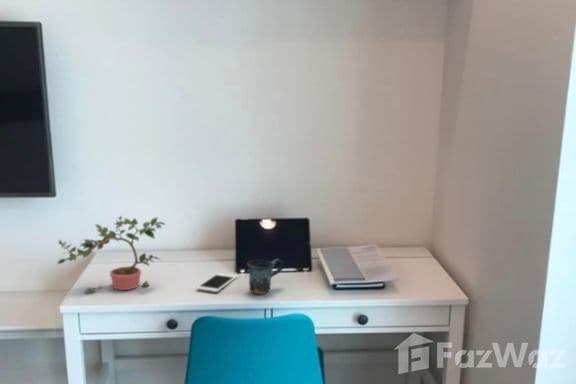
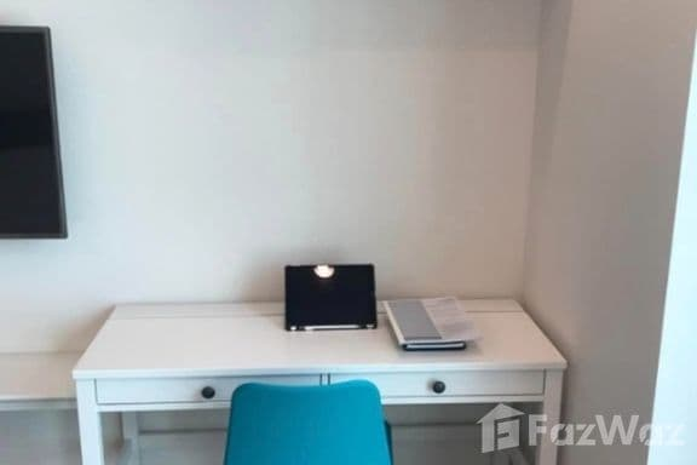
- potted plant [56,215,167,294]
- mug [246,258,285,295]
- cell phone [195,272,239,293]
